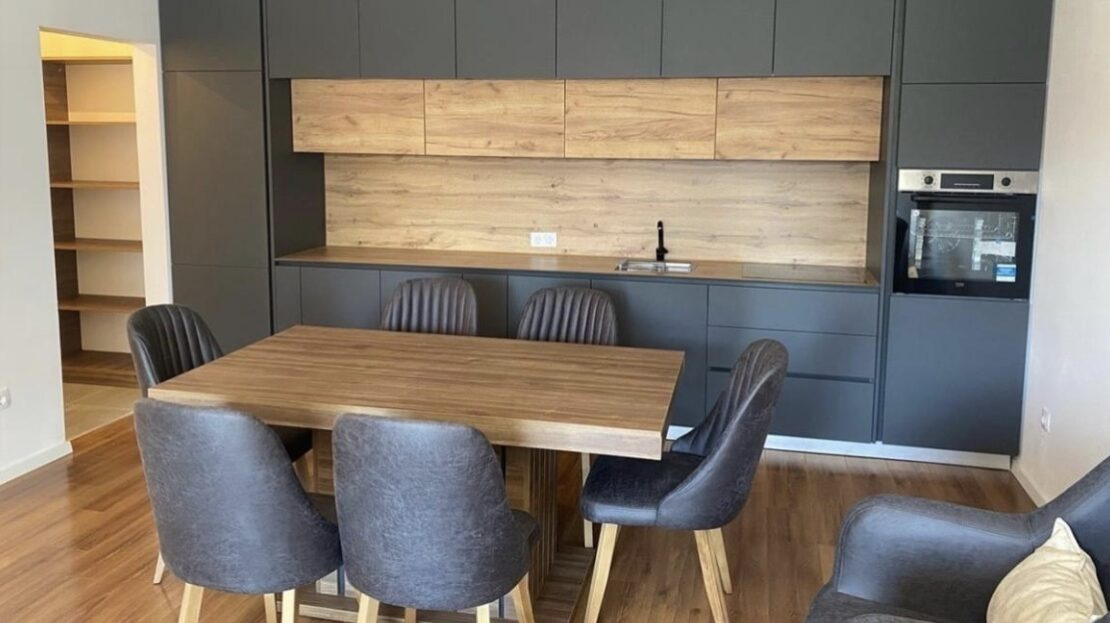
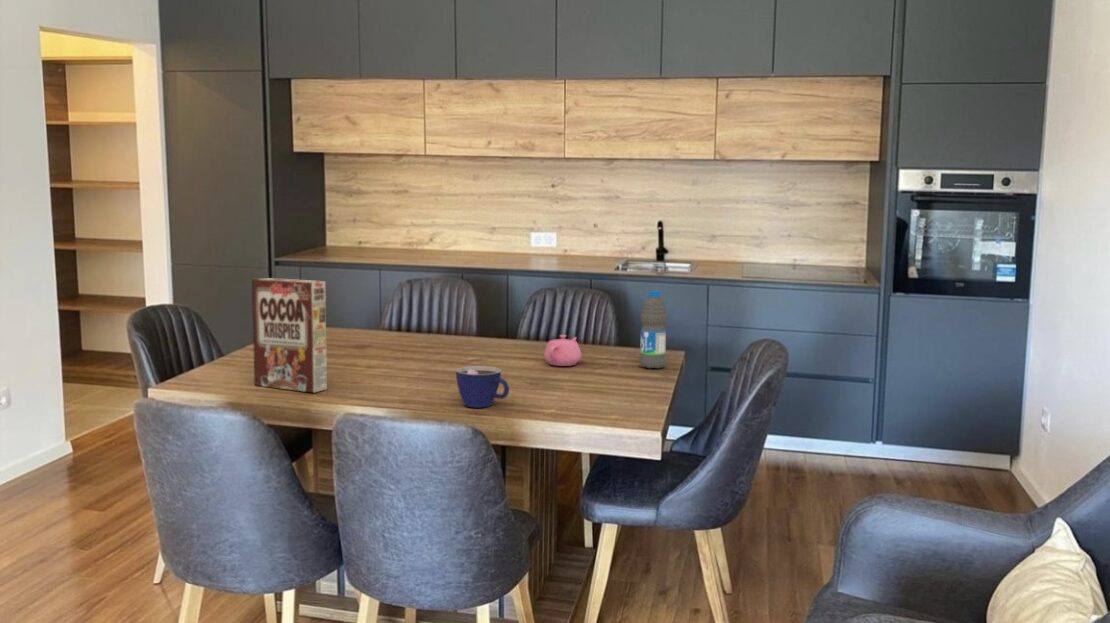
+ cereal box [251,277,328,394]
+ teapot [543,334,582,367]
+ cup [455,365,510,409]
+ water bottle [638,290,668,369]
